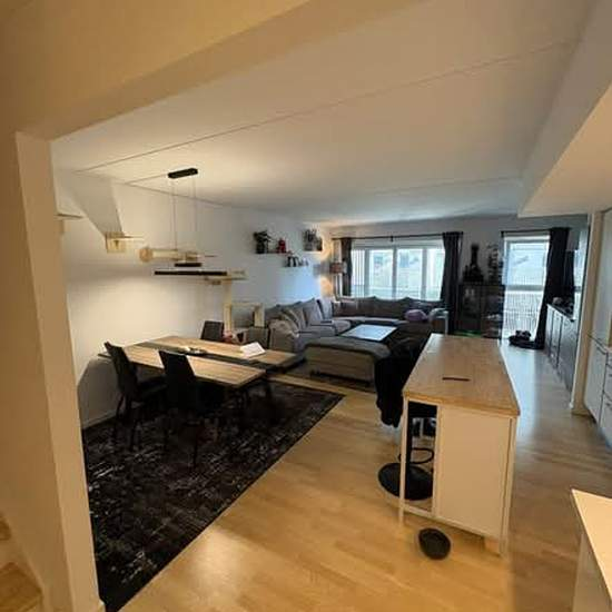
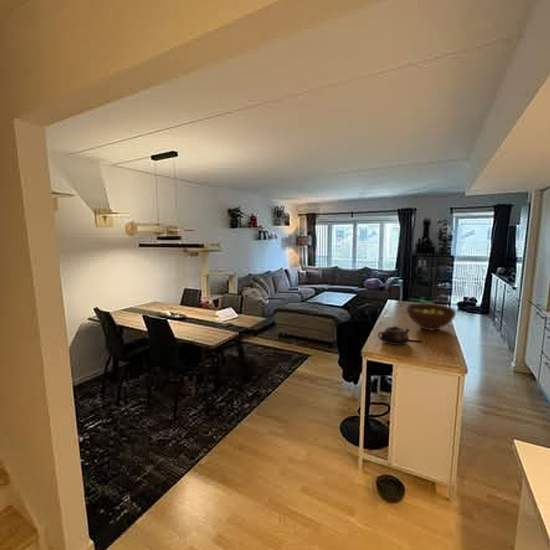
+ teapot [377,325,411,346]
+ fruit bowl [405,302,457,331]
